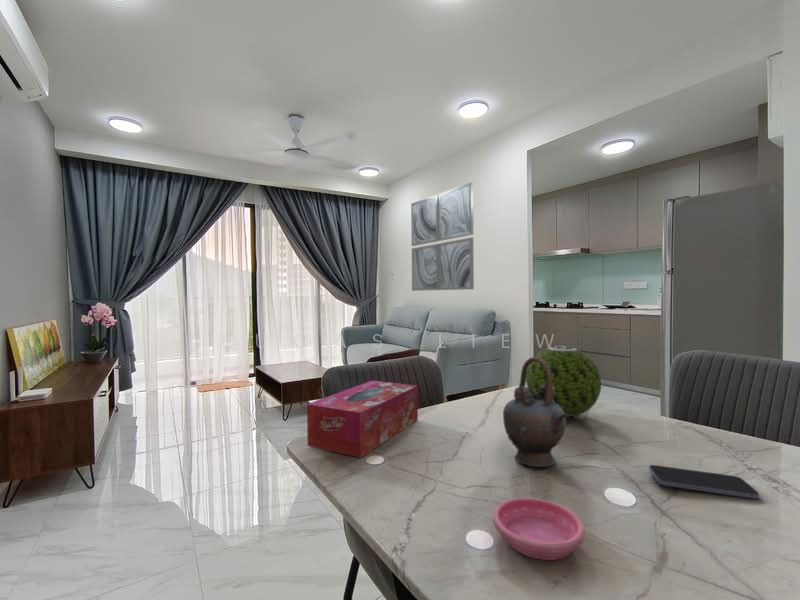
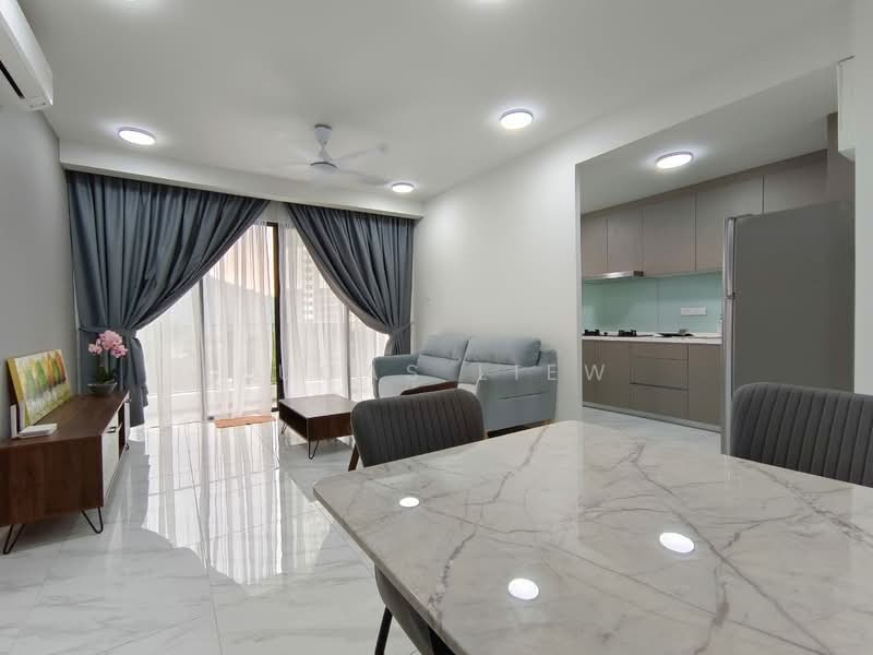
- decorative ball [526,345,602,418]
- tissue box [306,379,419,459]
- saucer [492,496,586,561]
- wall art [410,181,475,292]
- smartphone [648,464,760,500]
- teapot [502,356,568,468]
